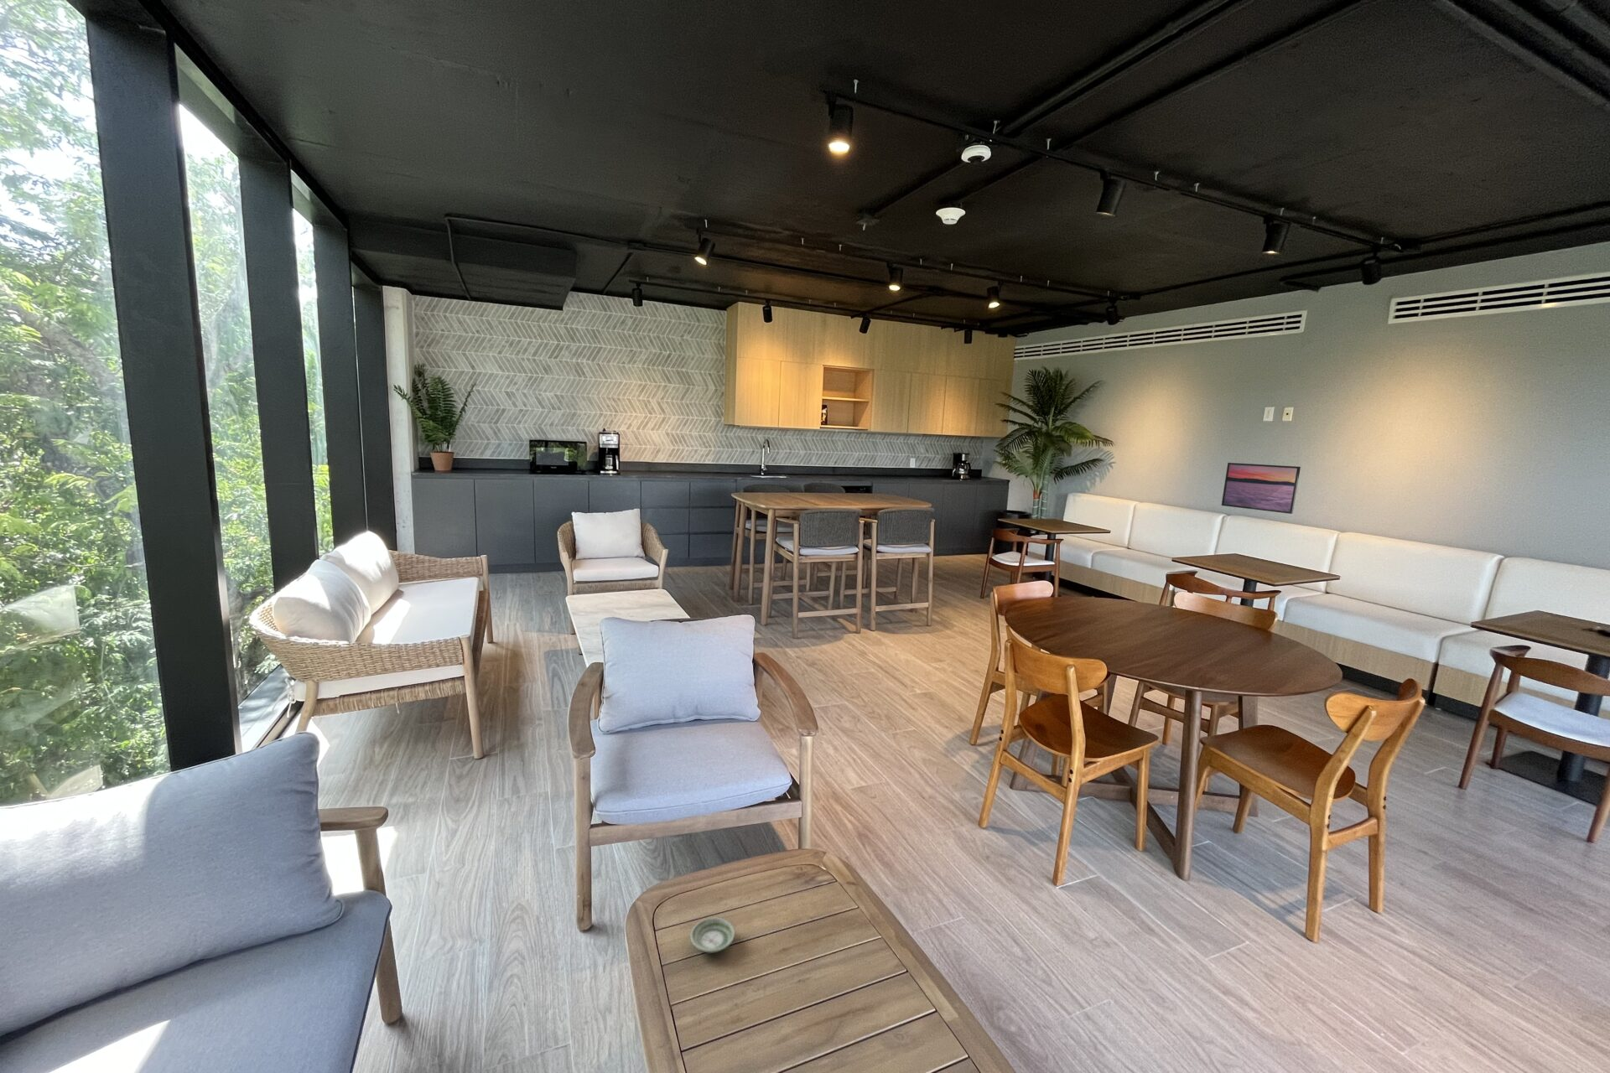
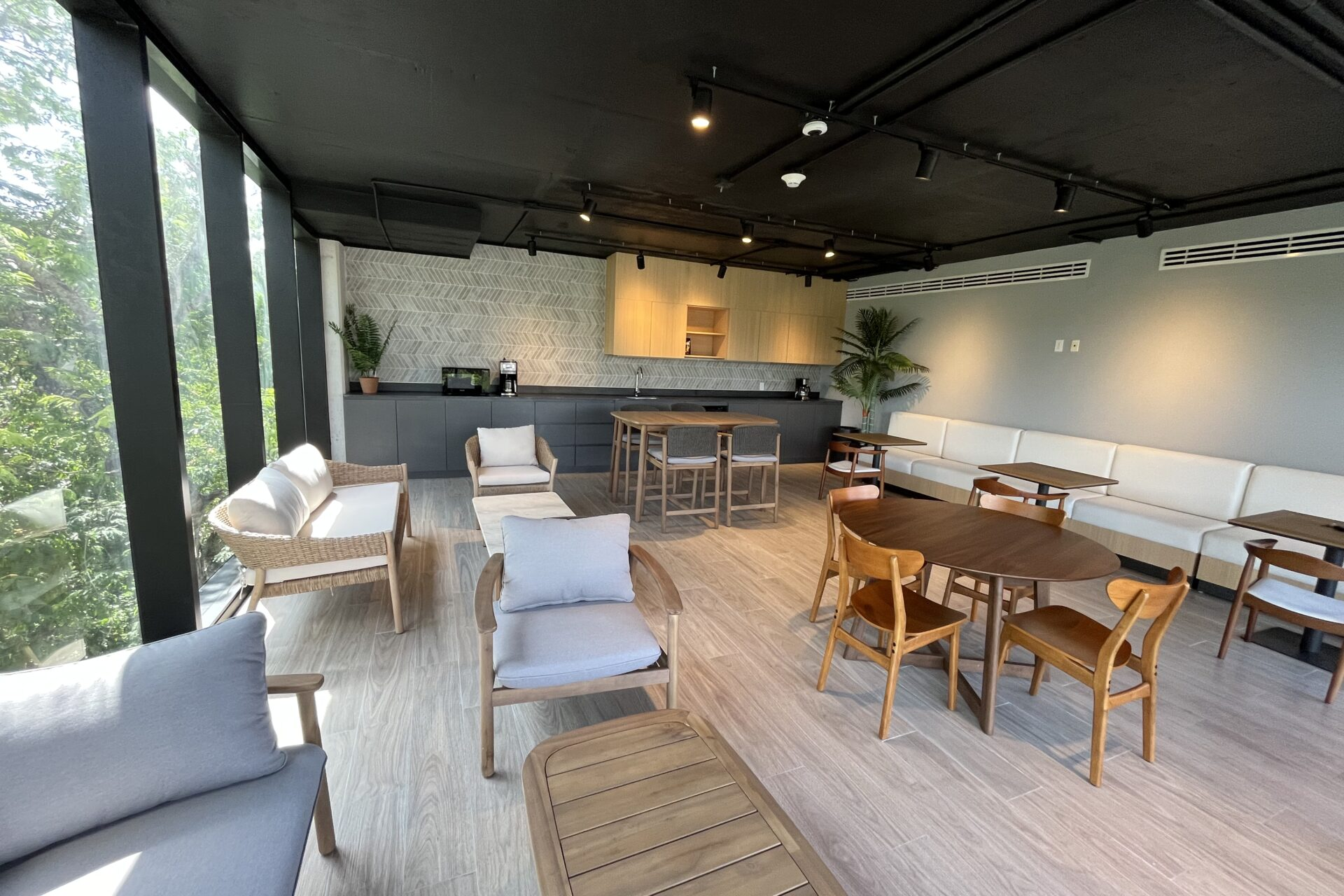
- saucer [689,917,736,954]
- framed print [1221,462,1301,515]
